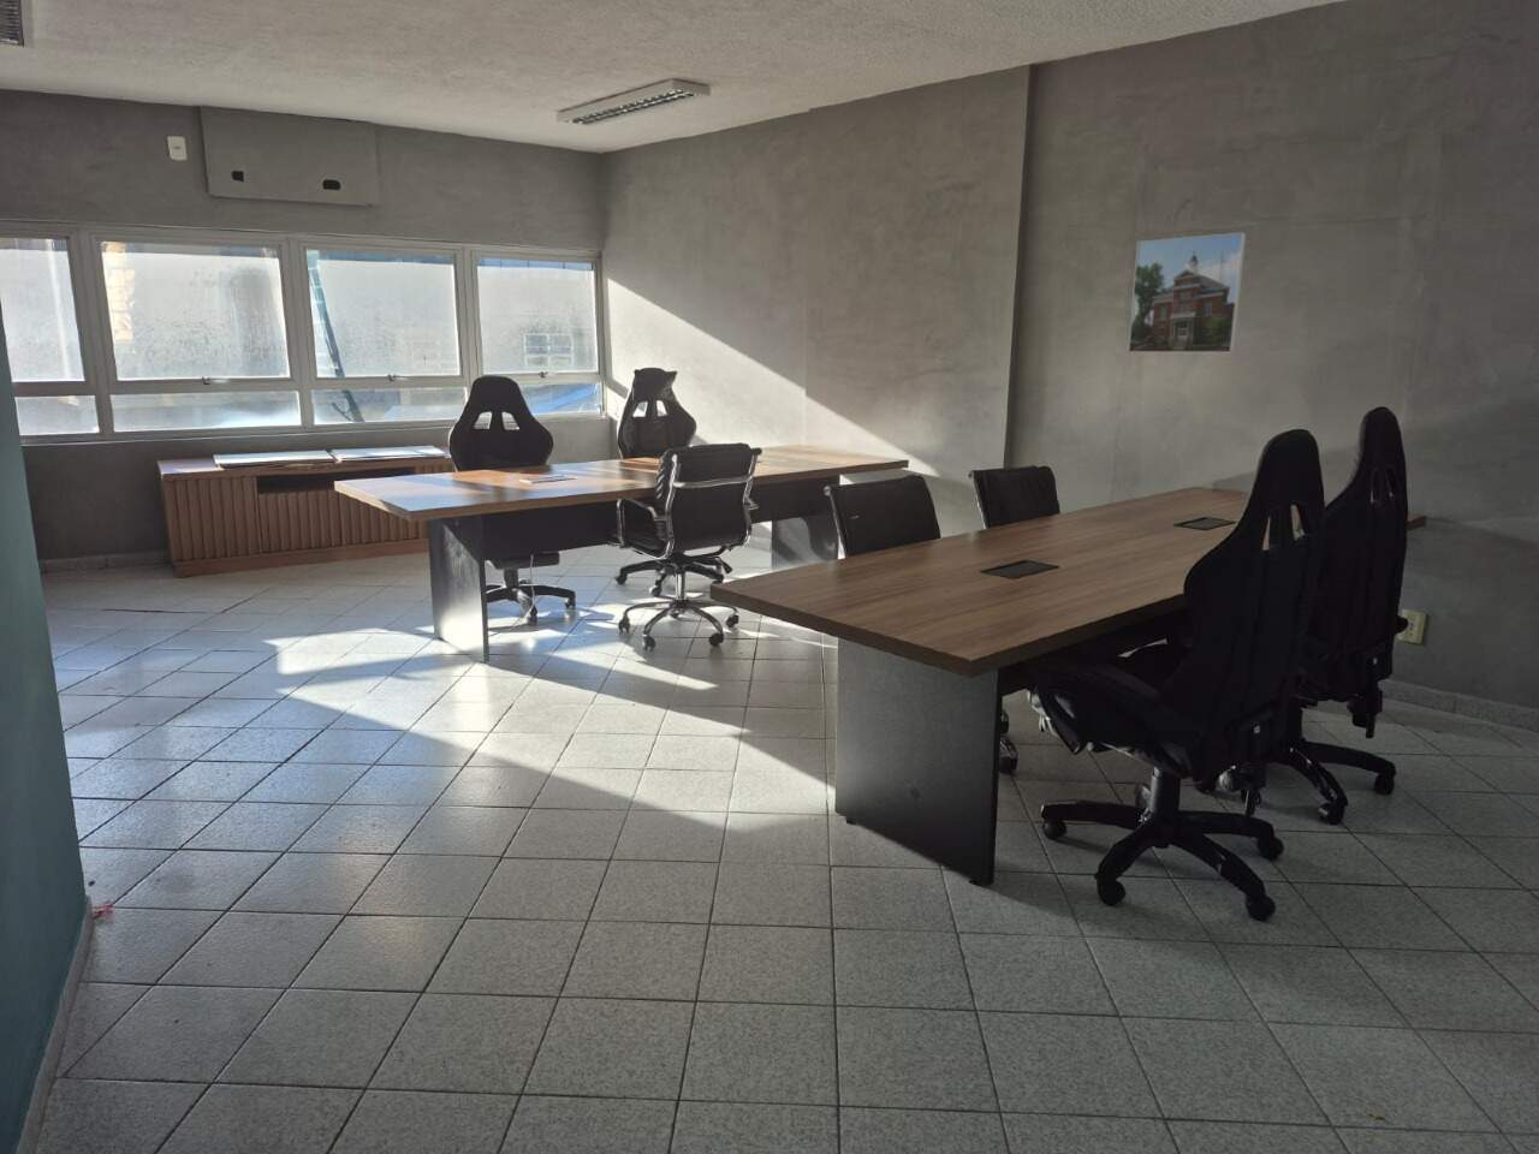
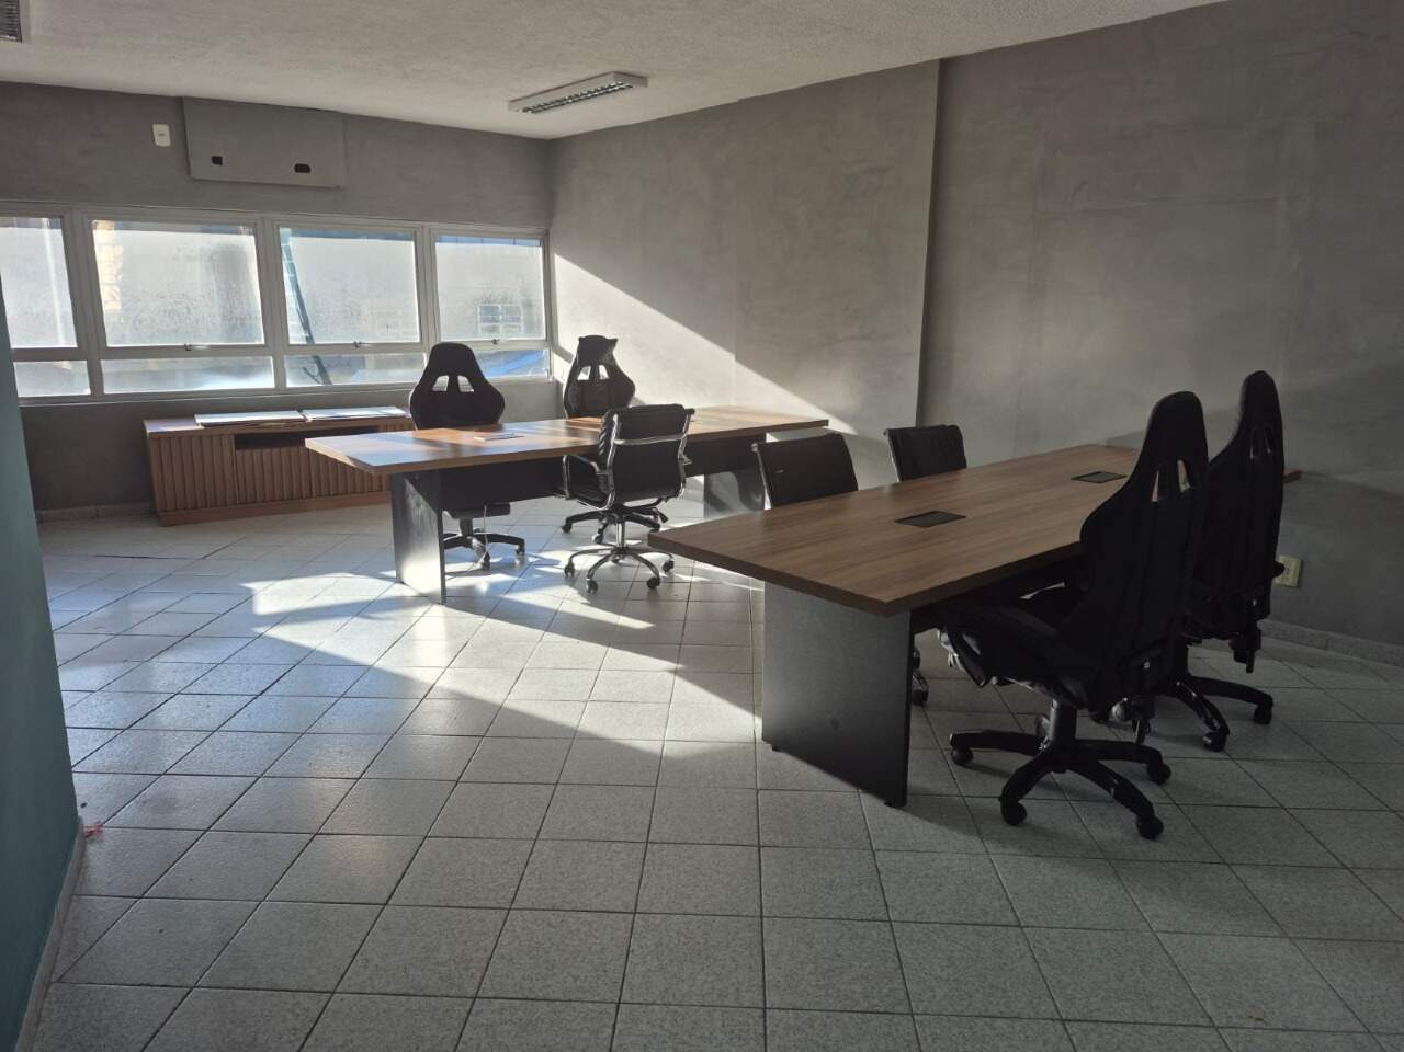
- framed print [1128,230,1248,354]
